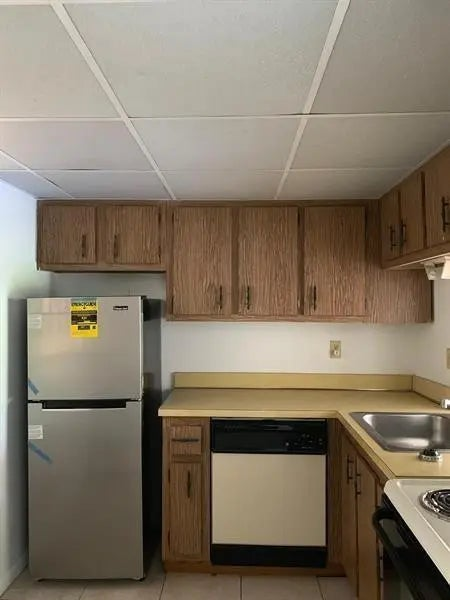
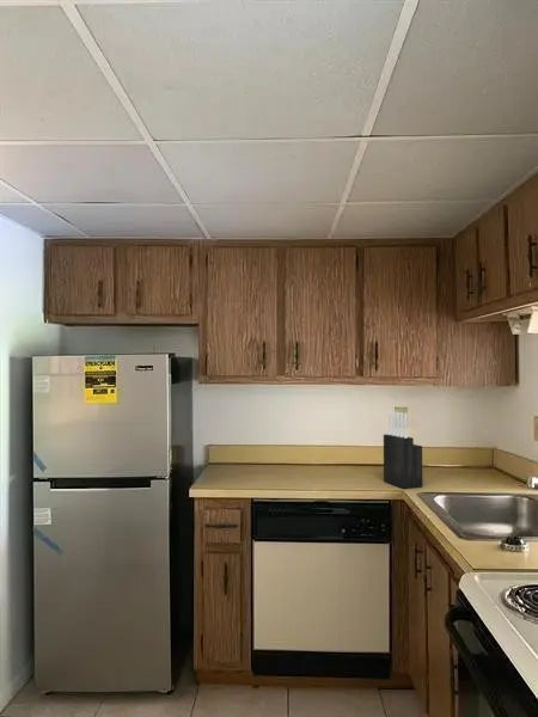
+ knife block [383,410,423,490]
